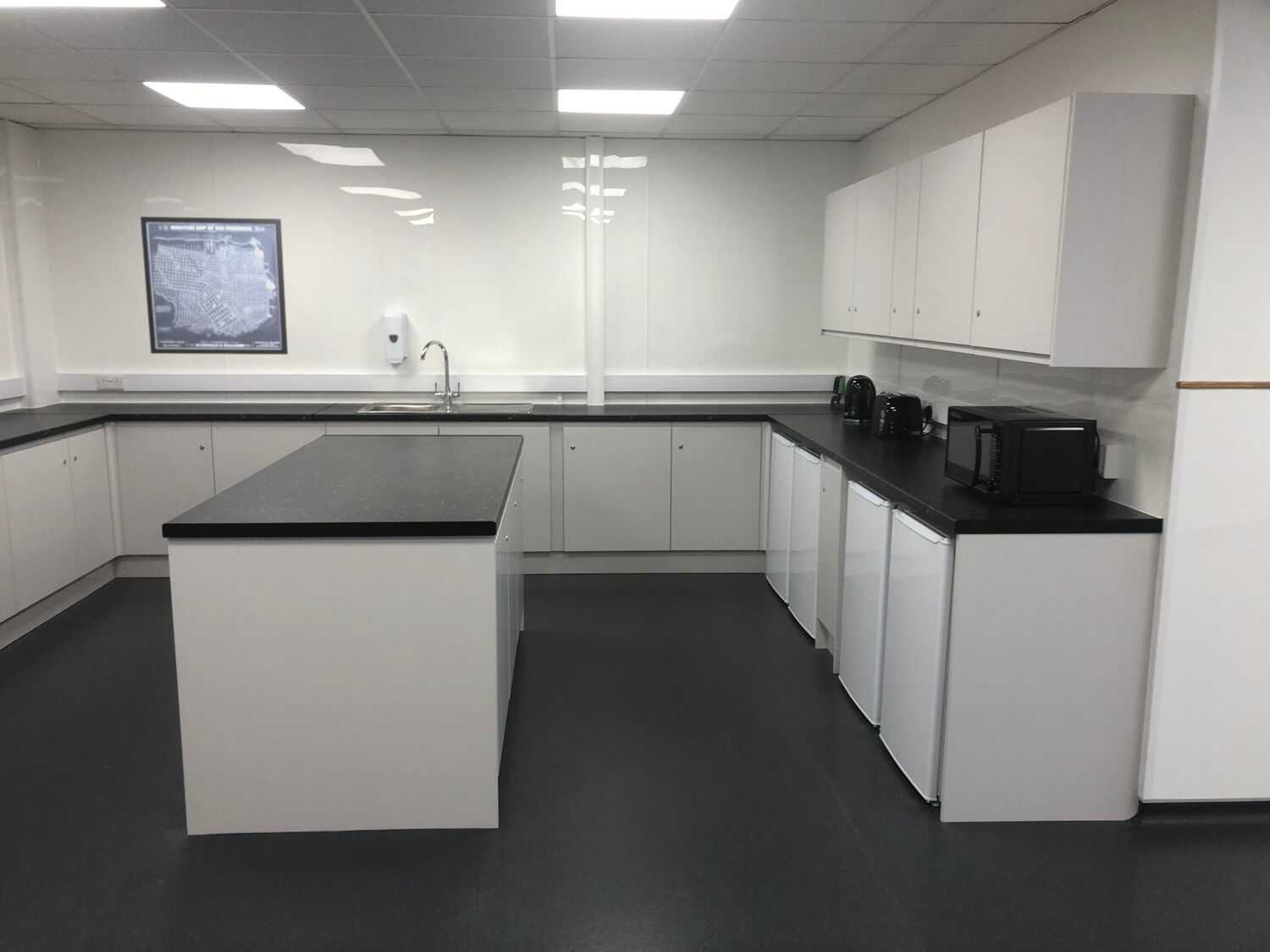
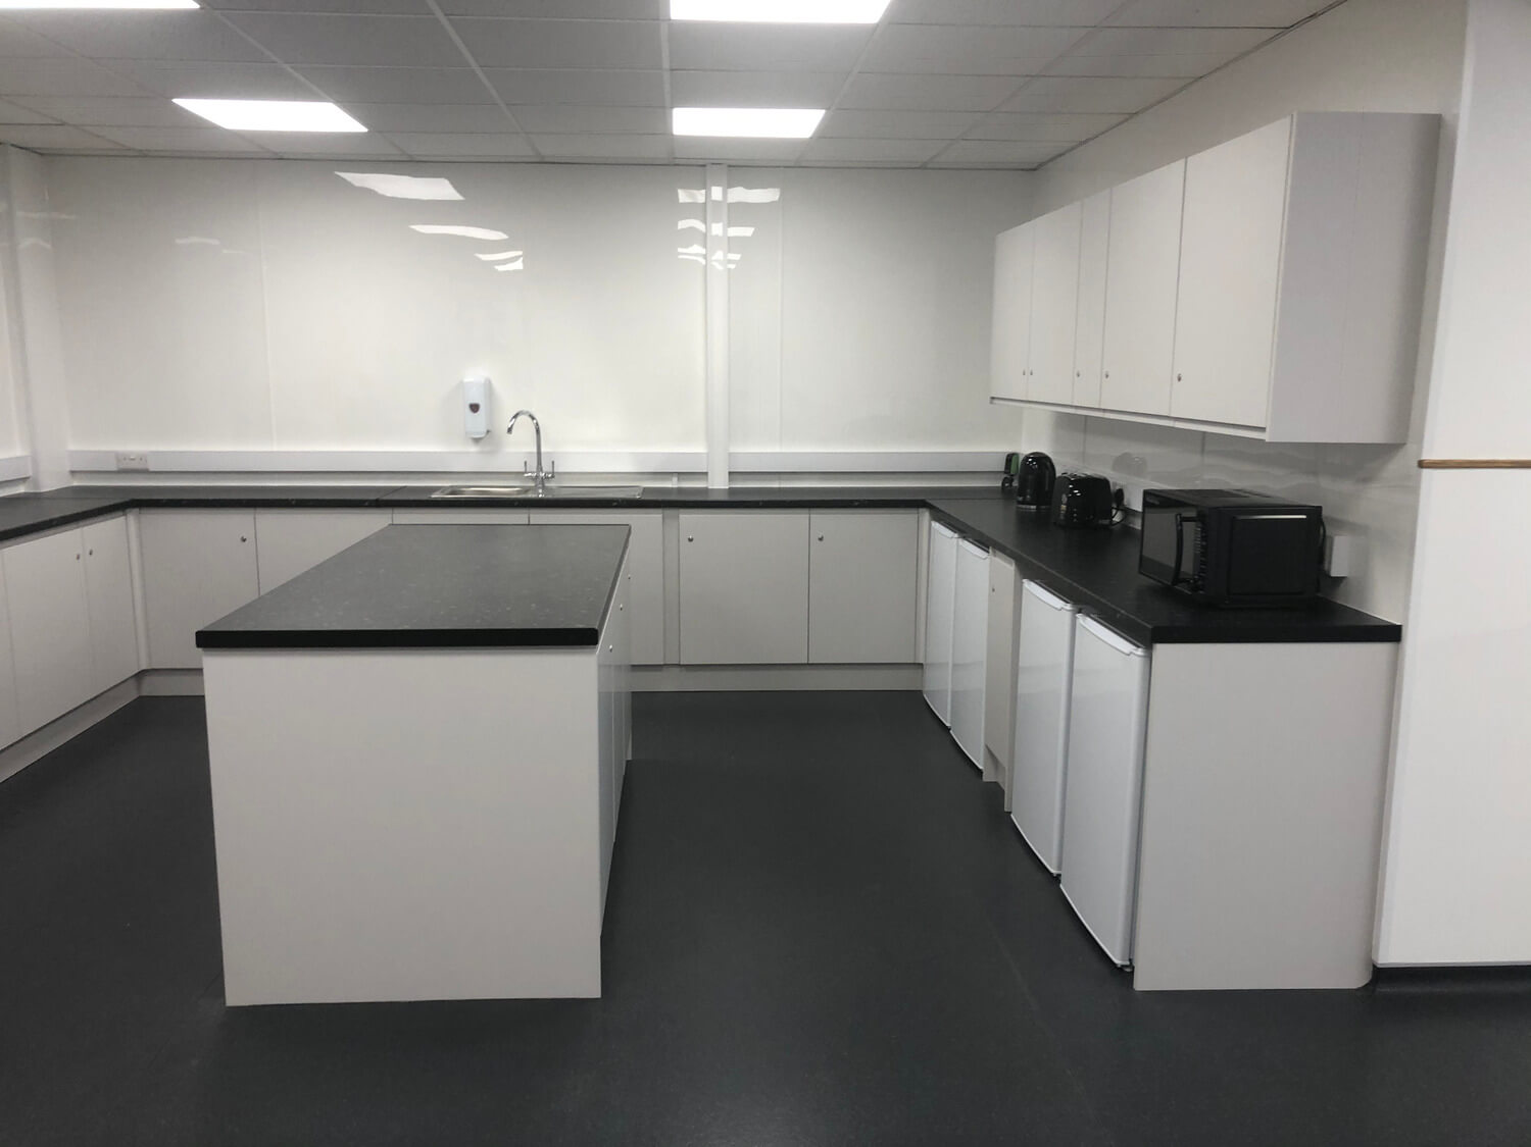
- wall art [140,216,289,355]
